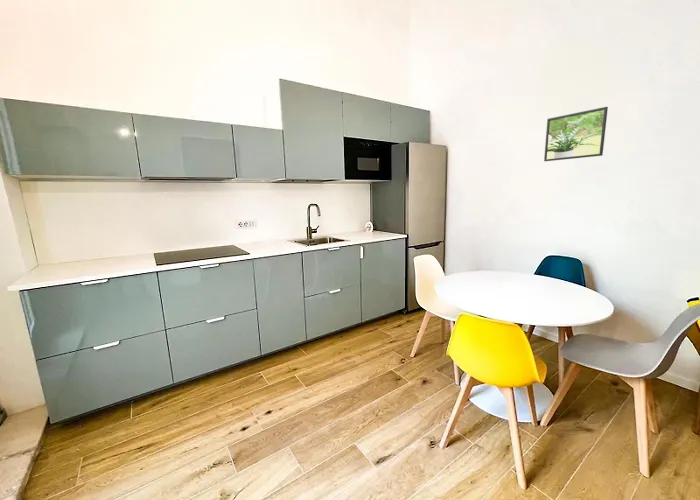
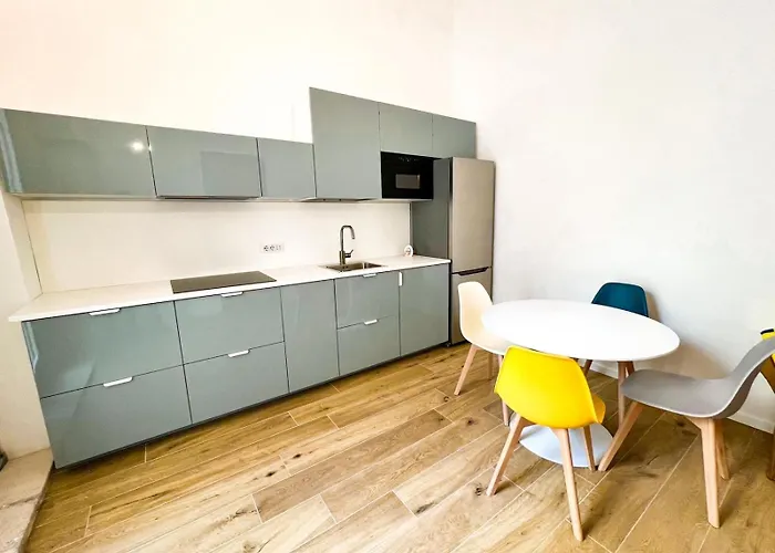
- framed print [543,106,609,162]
